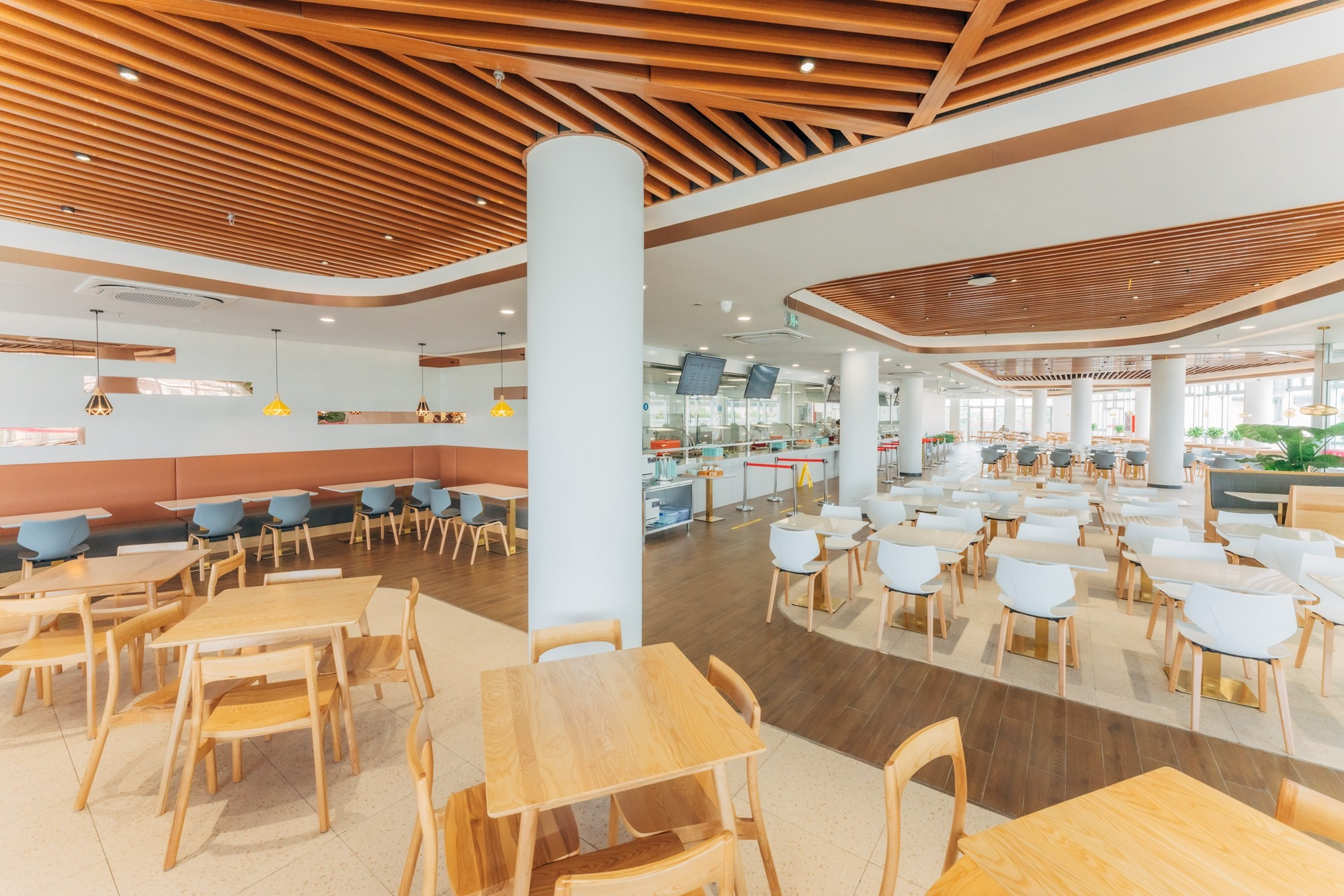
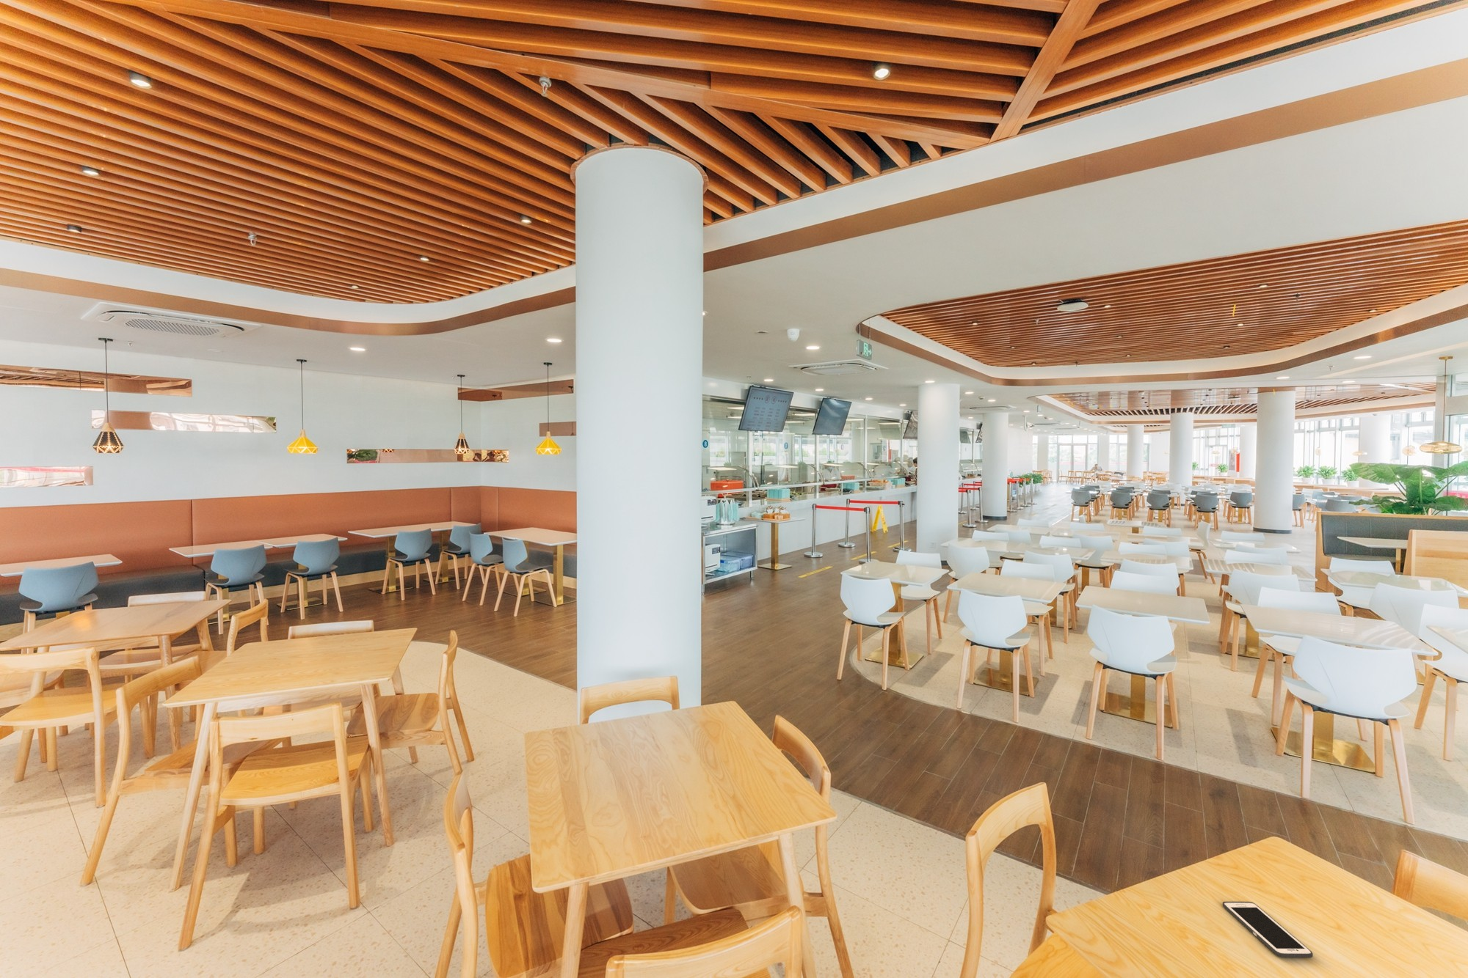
+ cell phone [1222,901,1313,958]
